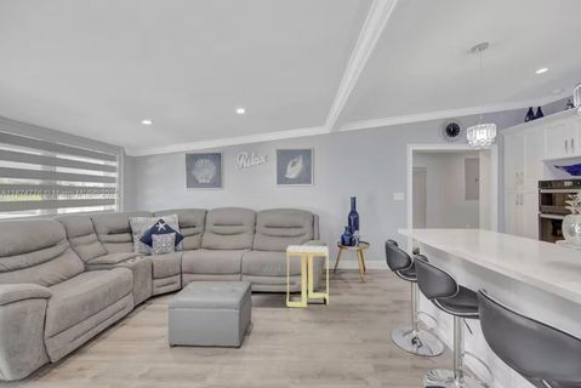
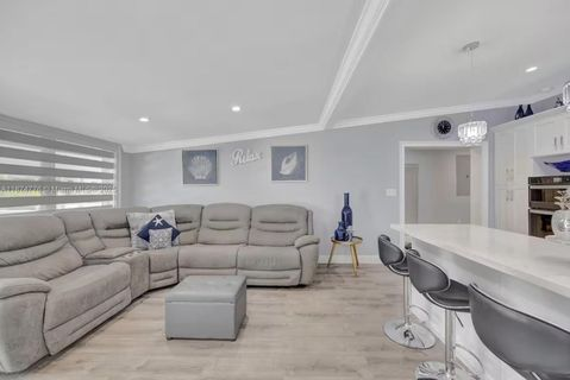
- side table [285,245,330,308]
